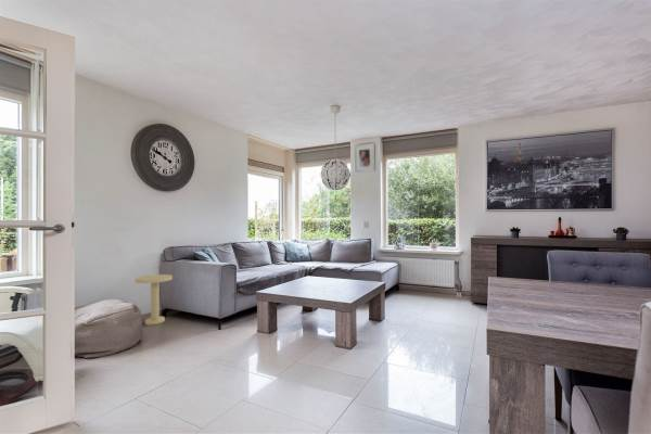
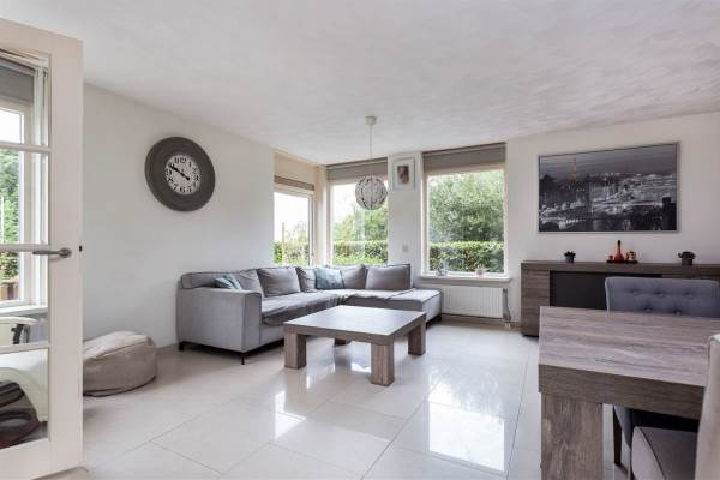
- side table [135,273,174,327]
